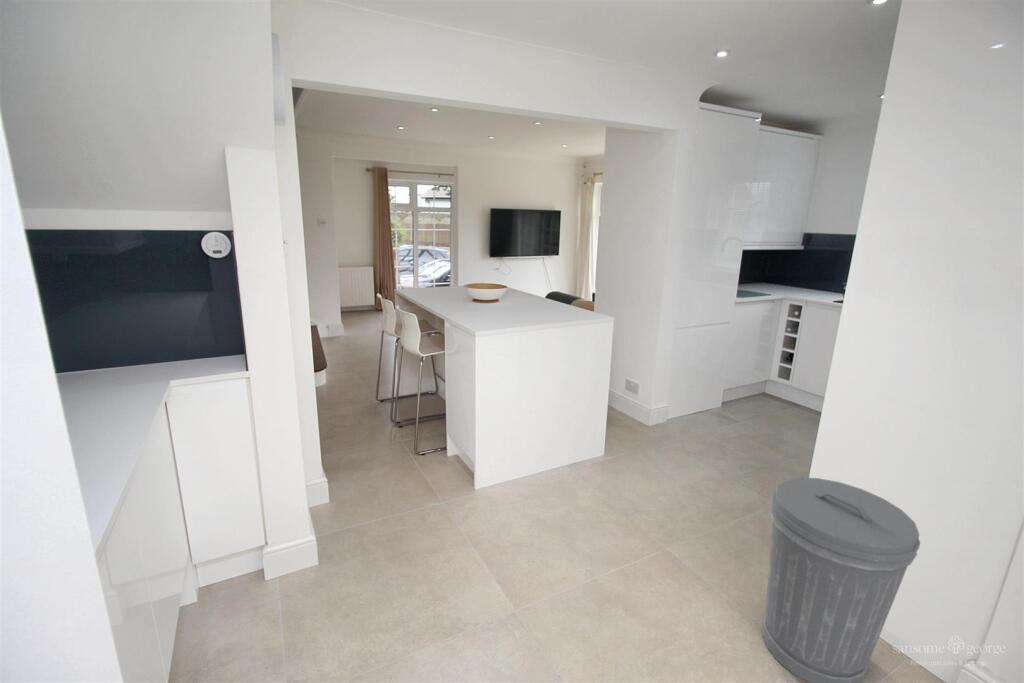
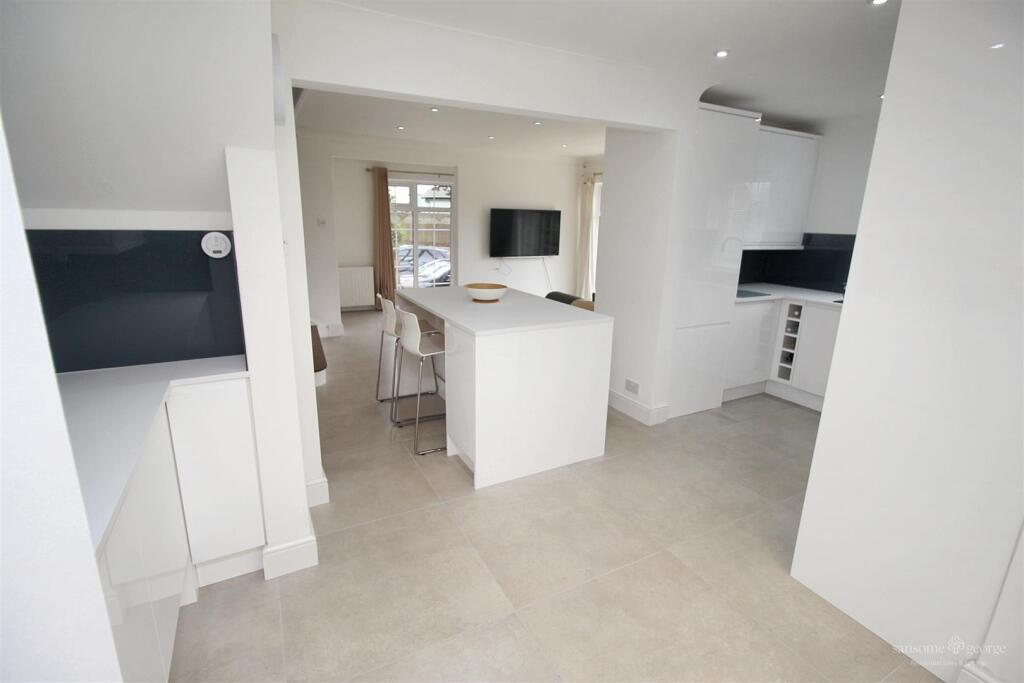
- trash can [761,476,921,683]
